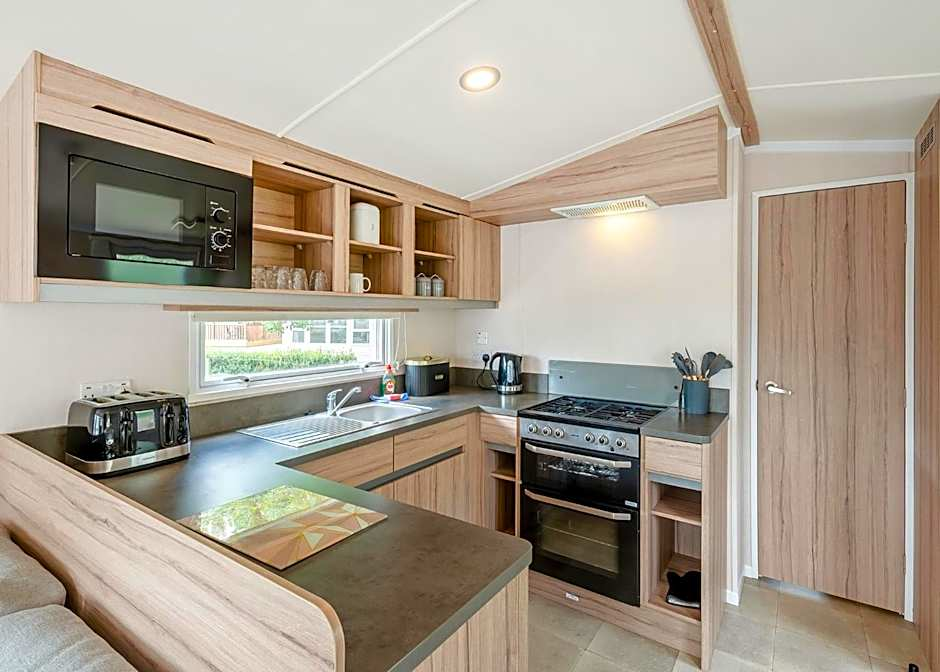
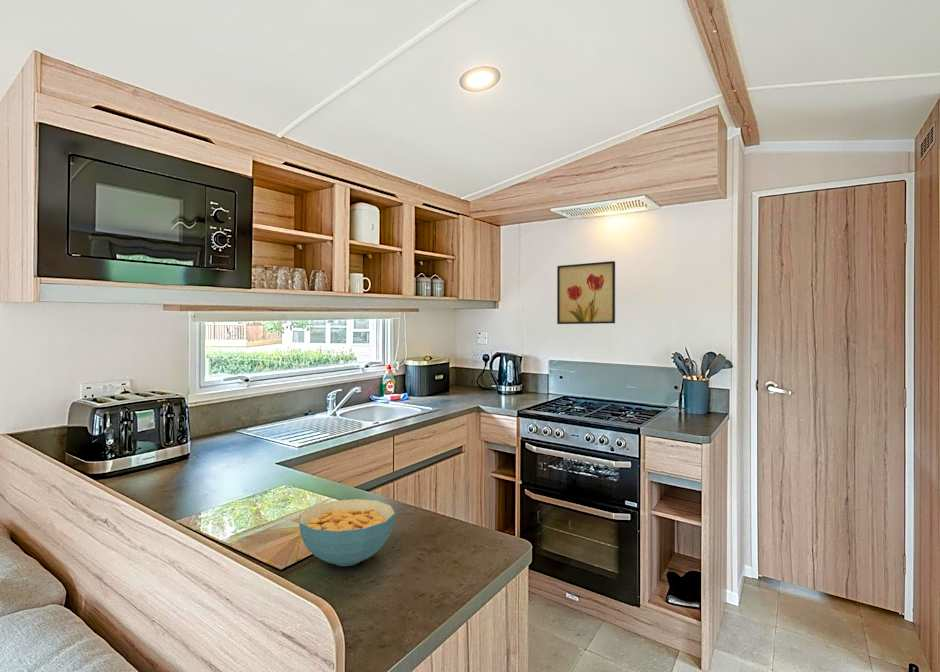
+ cereal bowl [298,498,396,567]
+ wall art [556,260,616,325]
